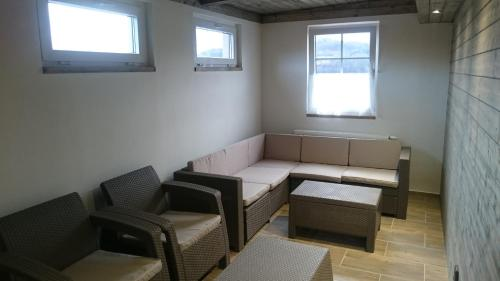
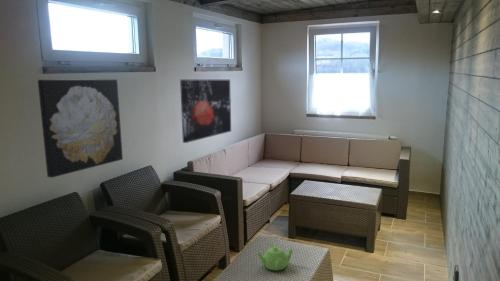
+ wall art [179,79,232,144]
+ wall art [37,79,124,179]
+ teapot [257,243,294,272]
